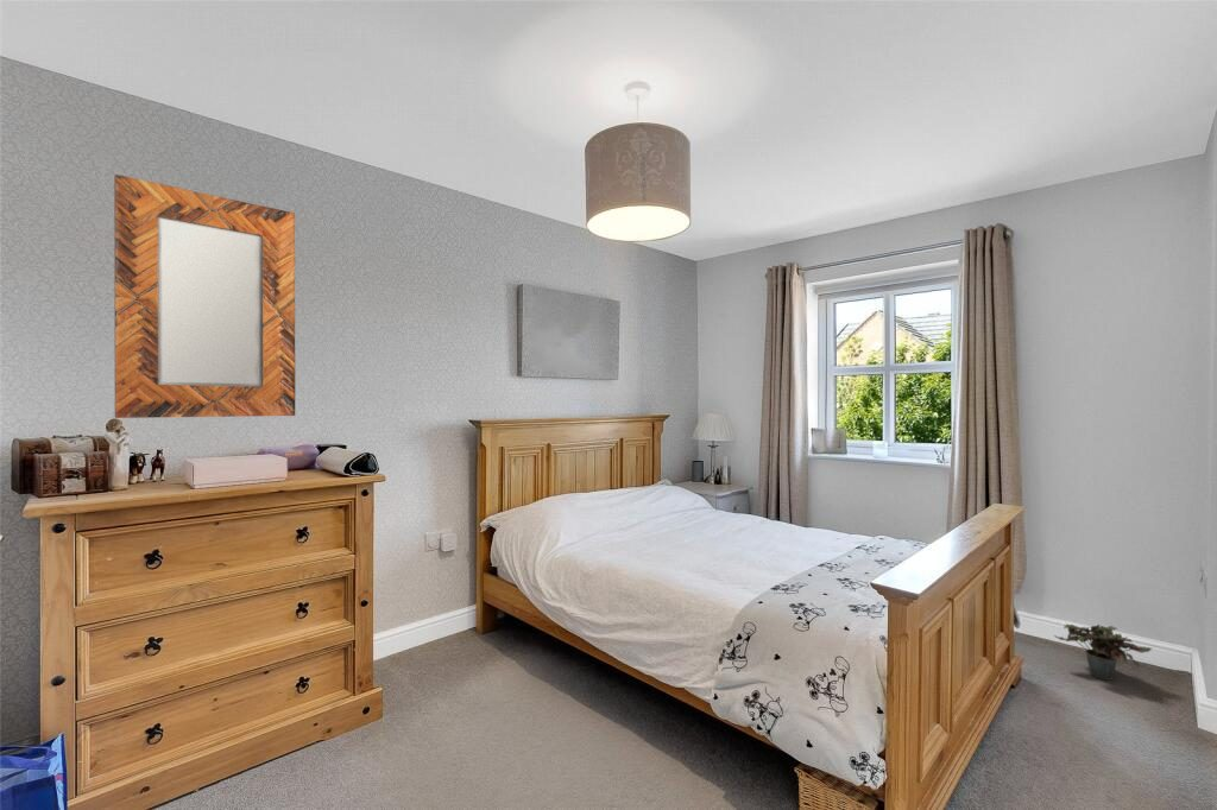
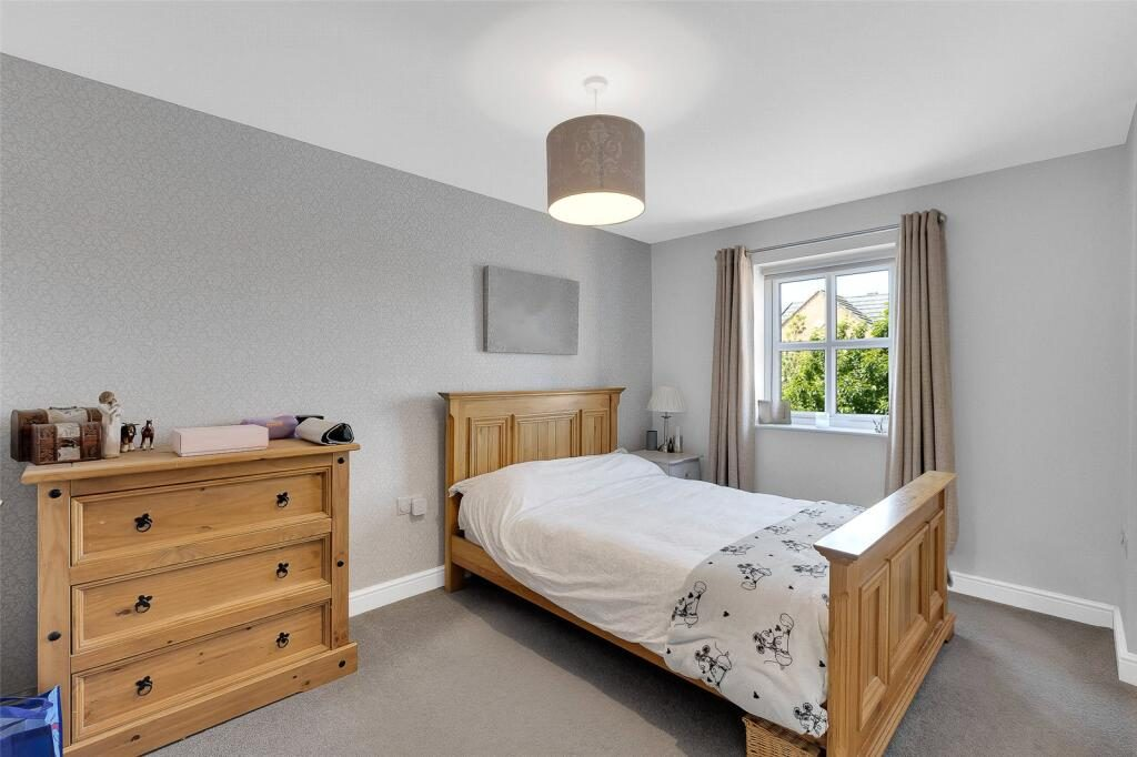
- home mirror [113,173,296,419]
- potted plant [1053,624,1154,682]
